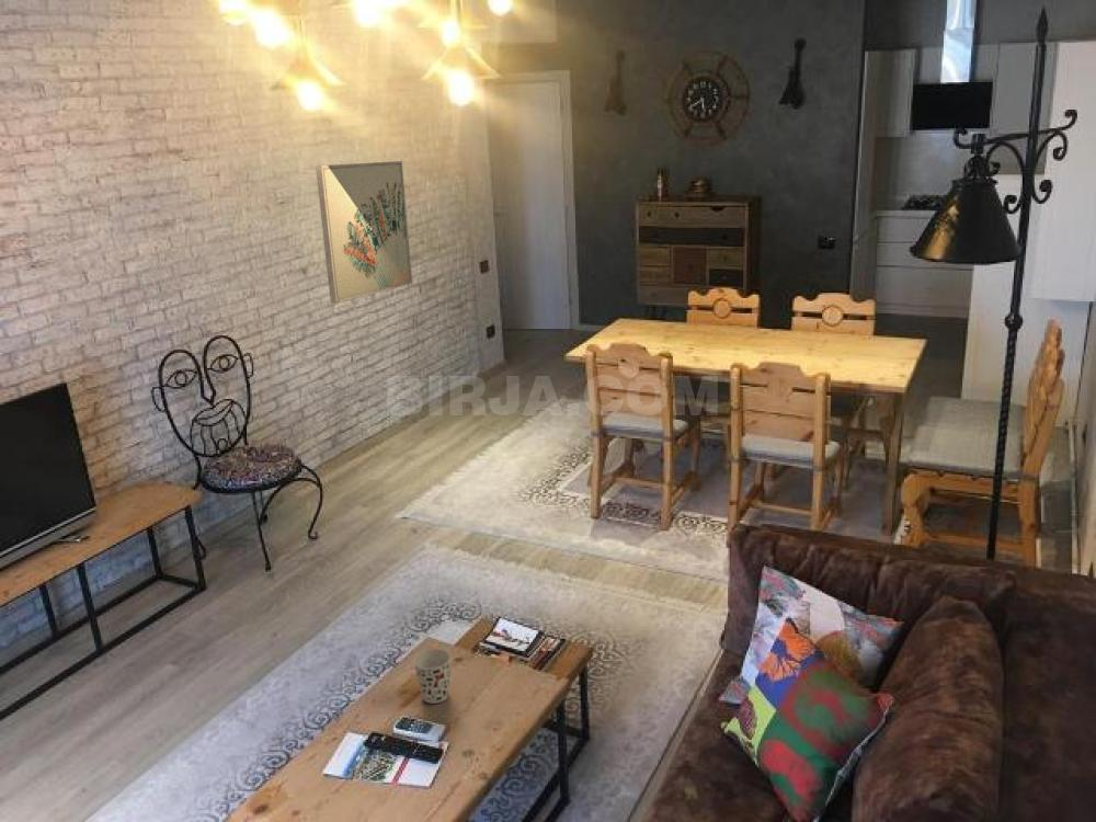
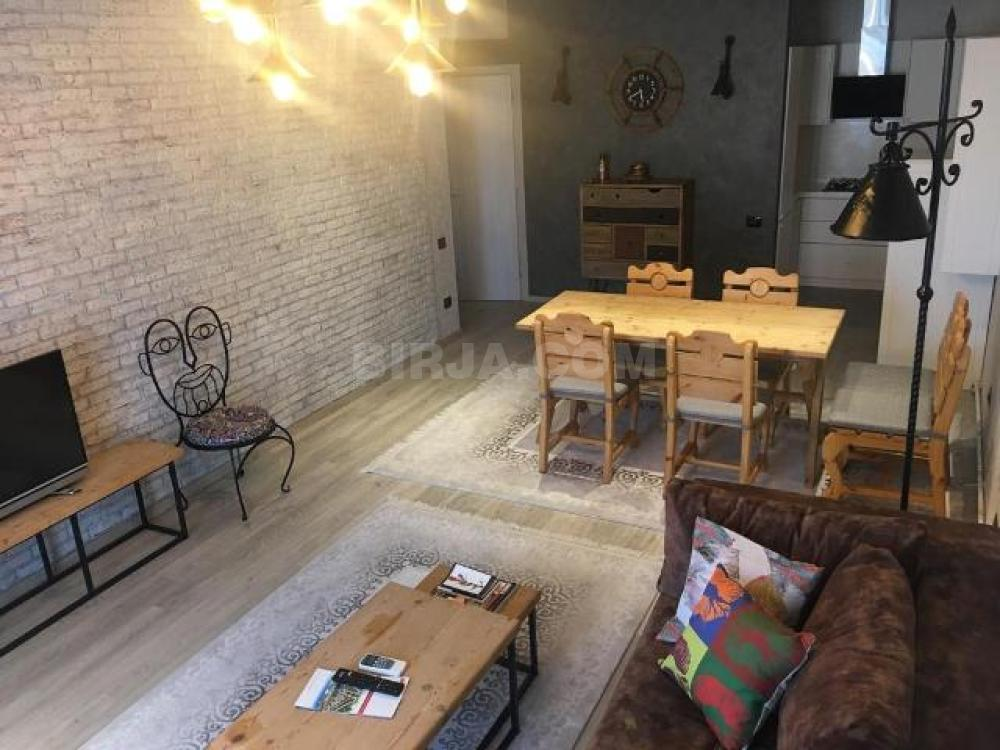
- cup [412,648,453,705]
- wall art [315,160,413,304]
